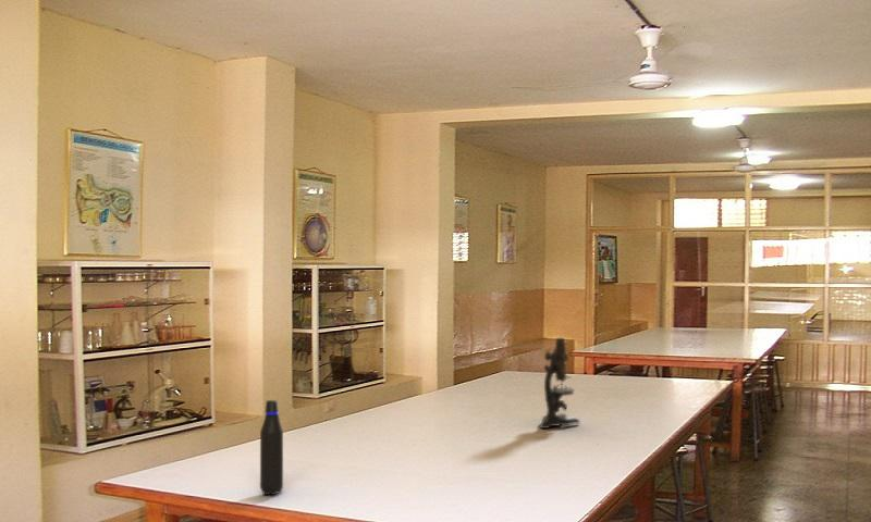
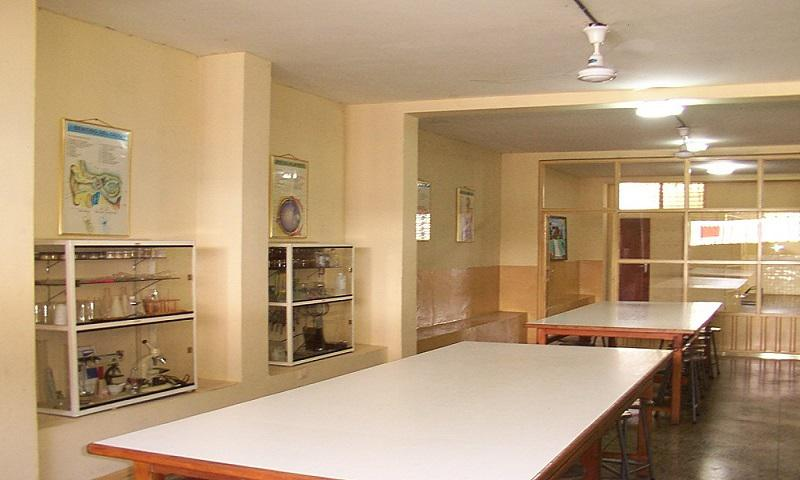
- water bottle [259,399,284,496]
- microscope [539,337,581,430]
